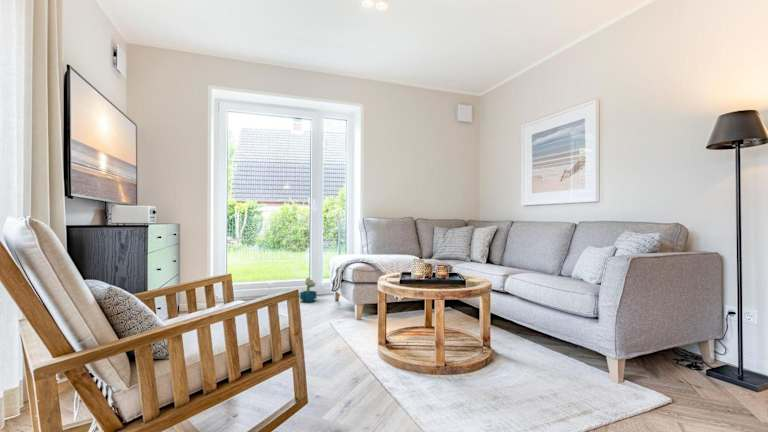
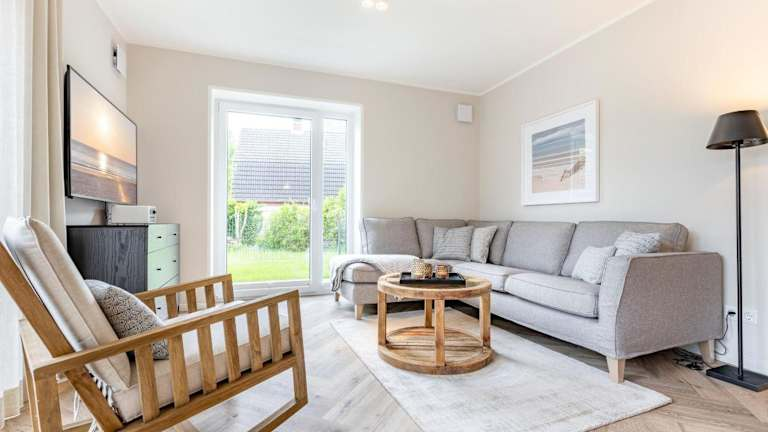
- decorative plant [299,276,318,303]
